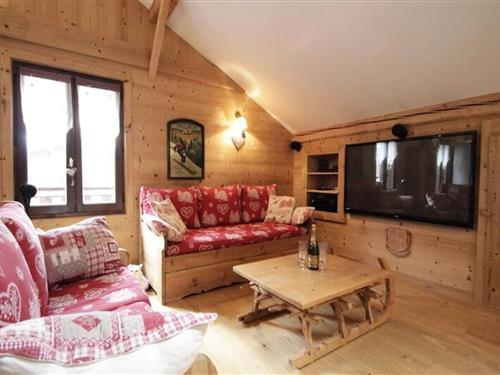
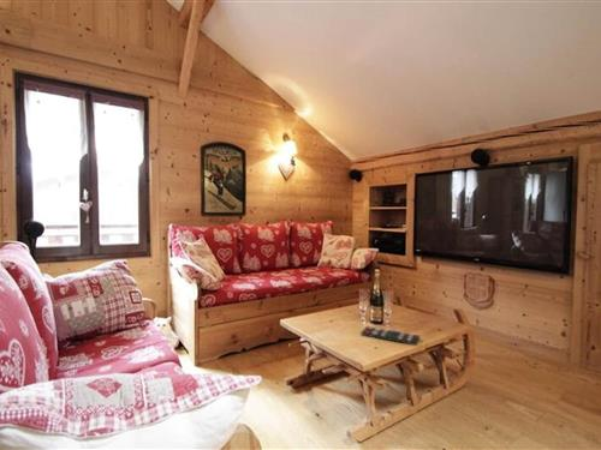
+ remote control [359,325,421,347]
